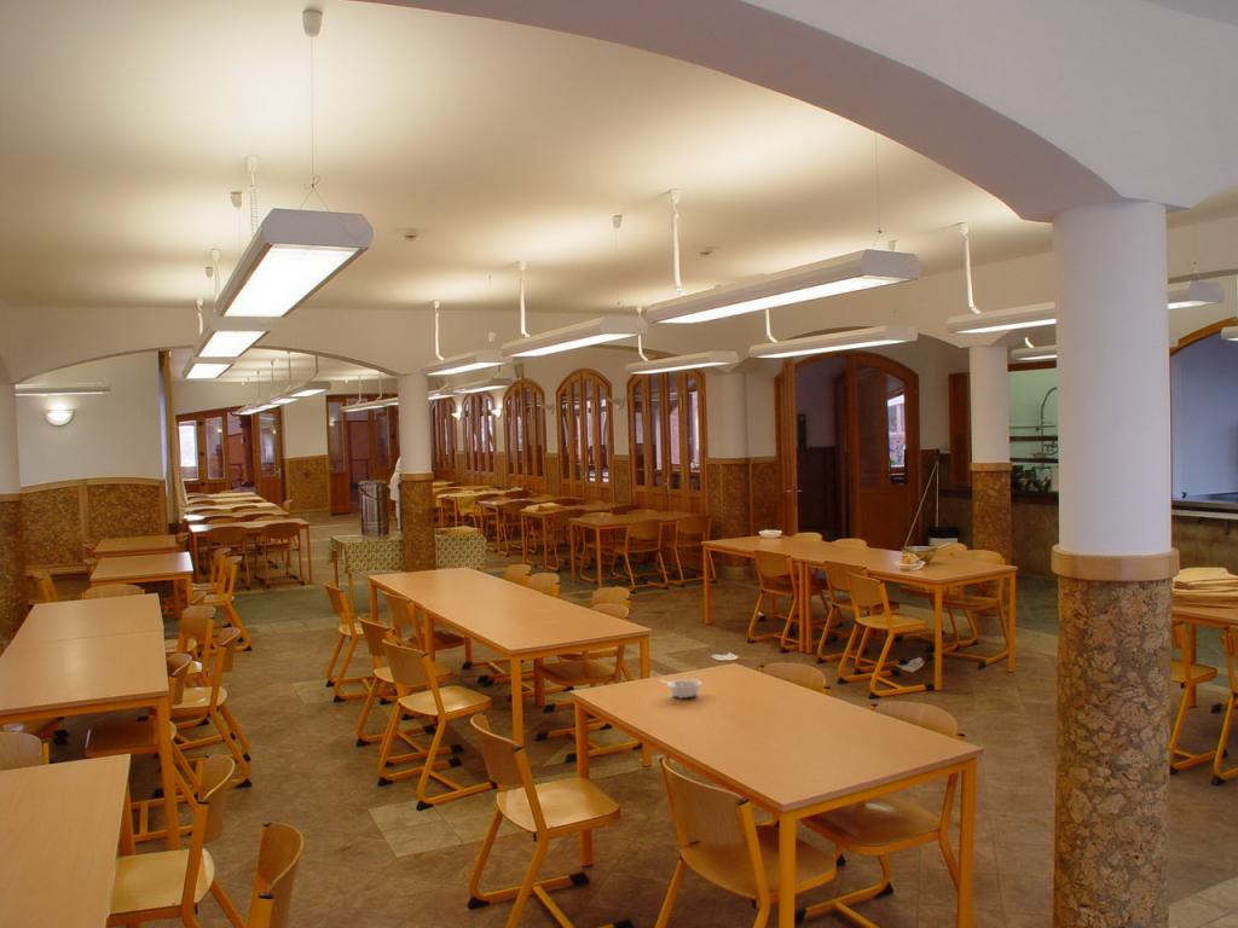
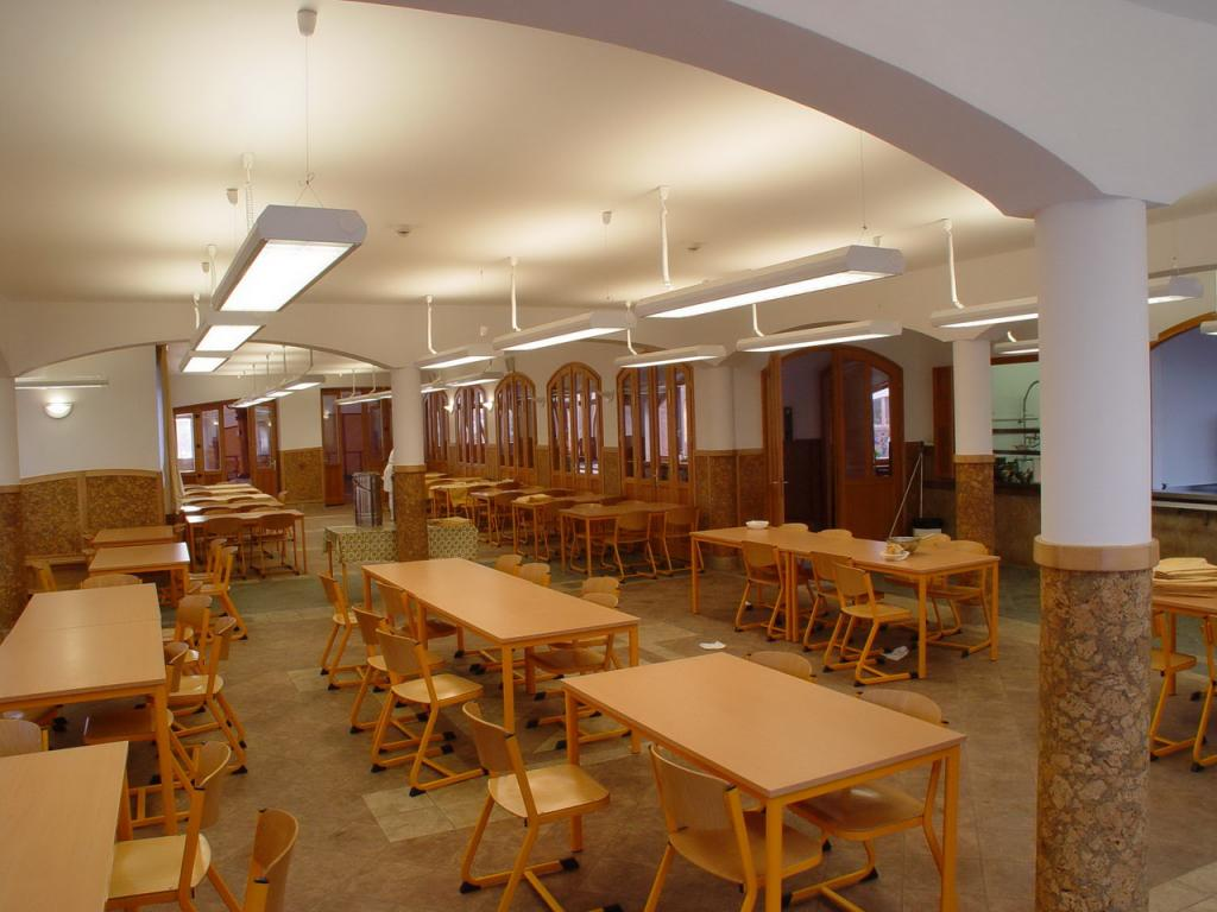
- legume [660,678,702,700]
